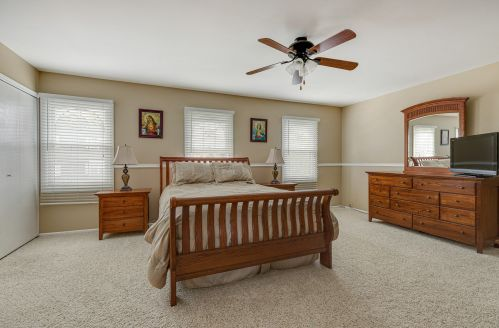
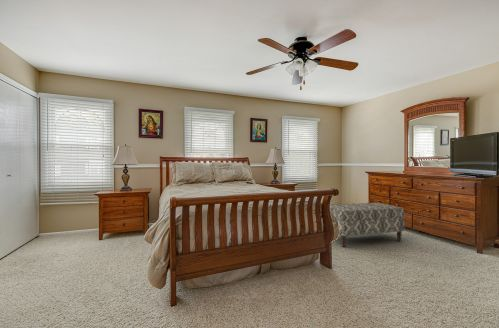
+ bench [329,202,406,248]
